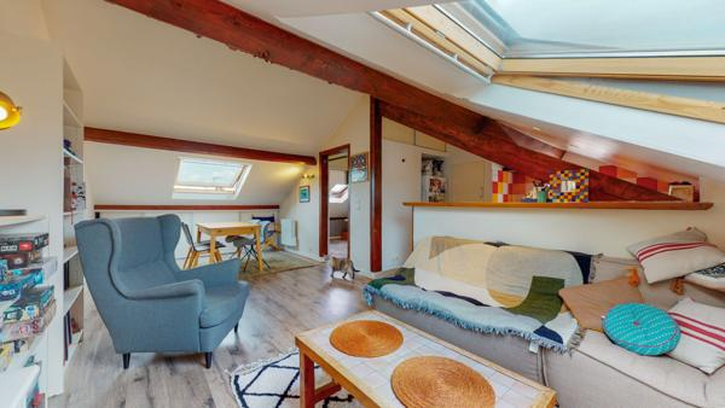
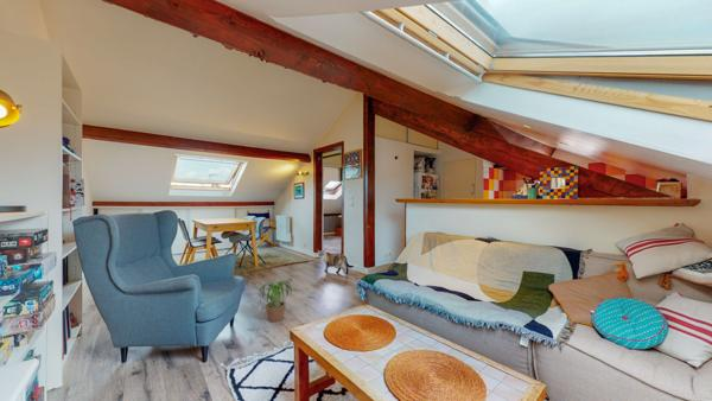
+ potted plant [258,279,294,323]
